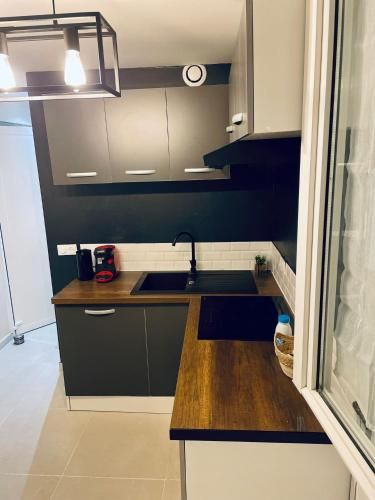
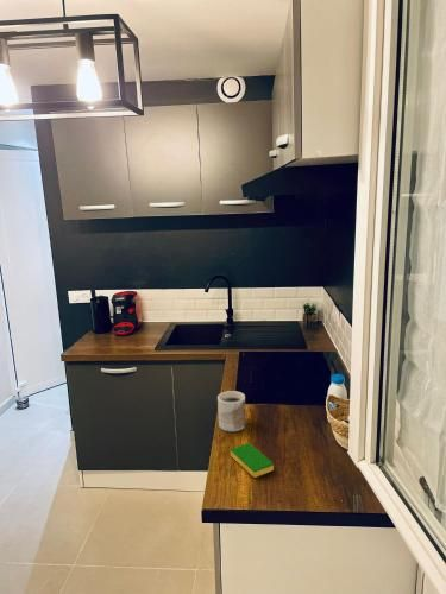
+ dish sponge [230,442,275,479]
+ mug [216,390,247,432]
